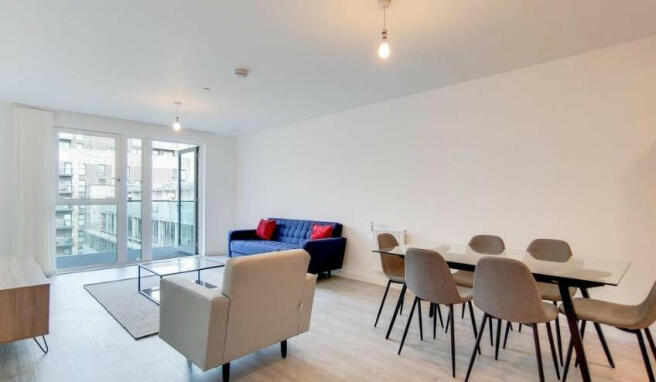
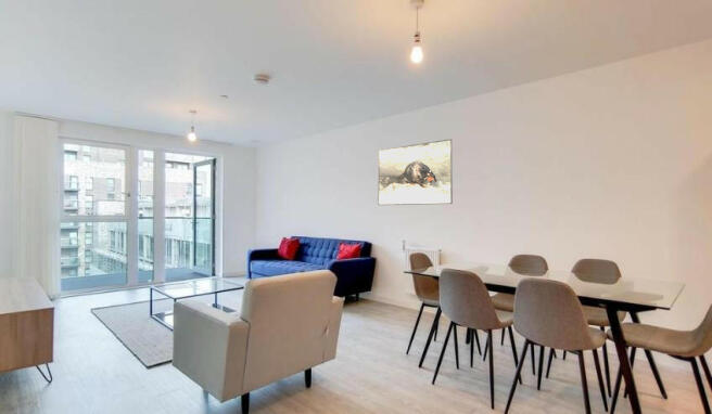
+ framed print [377,138,454,206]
